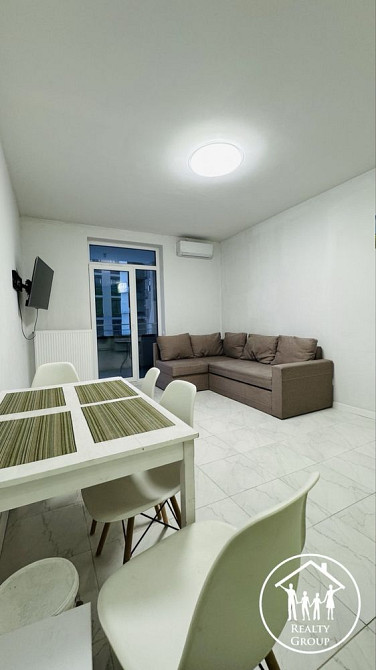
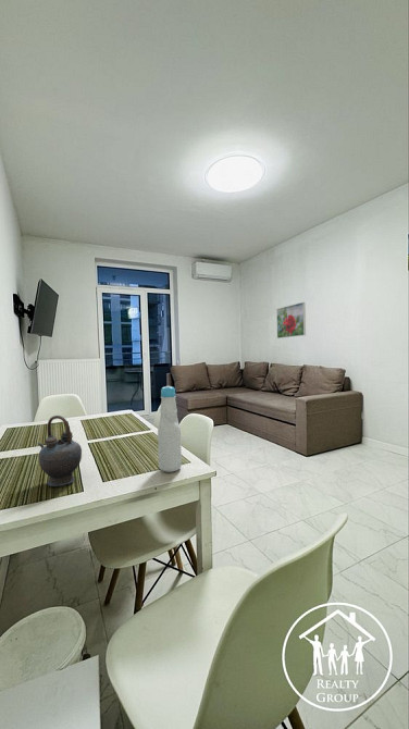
+ teapot [37,415,83,487]
+ bottle [157,385,183,473]
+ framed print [275,301,307,339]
